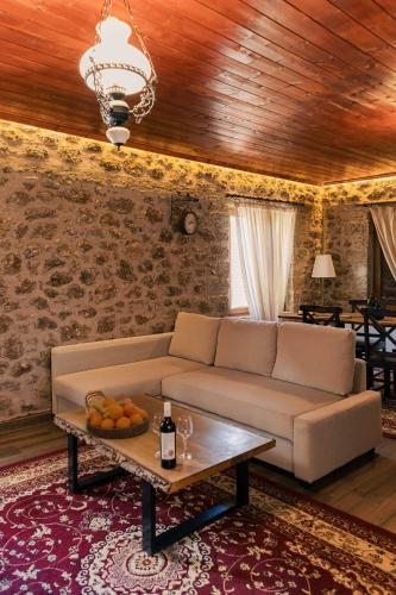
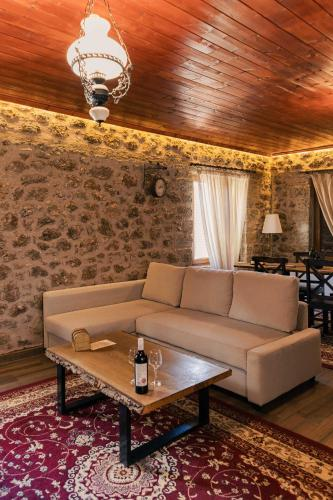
- fruit bowl [86,396,151,440]
